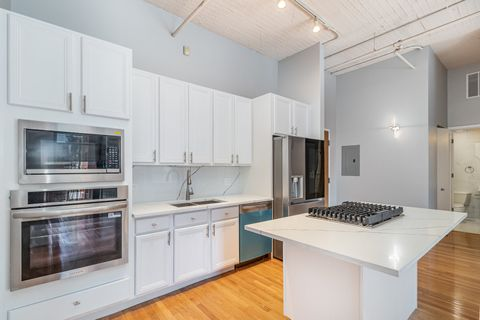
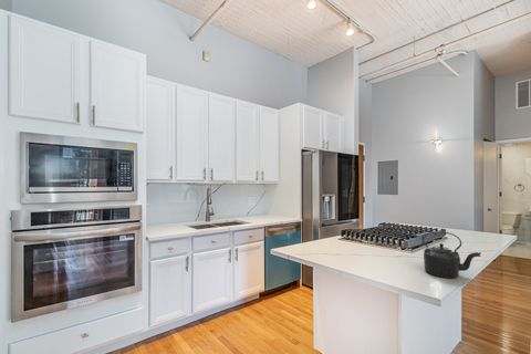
+ kettle [421,230,482,279]
